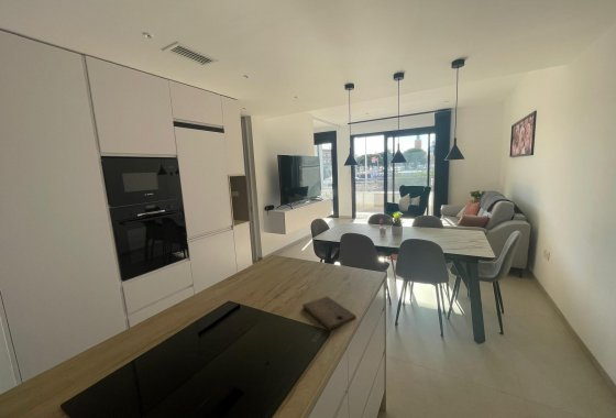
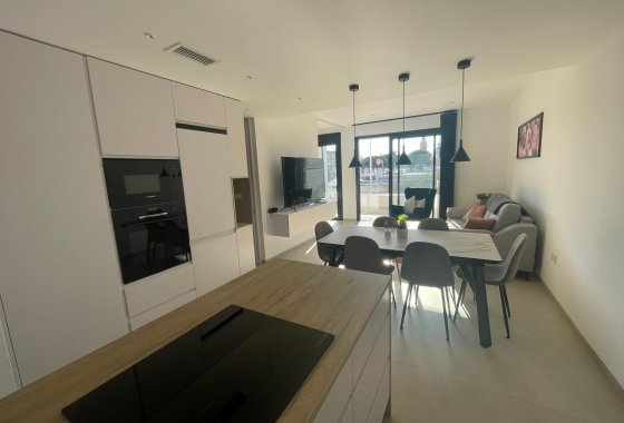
- cutting board [301,295,358,331]
